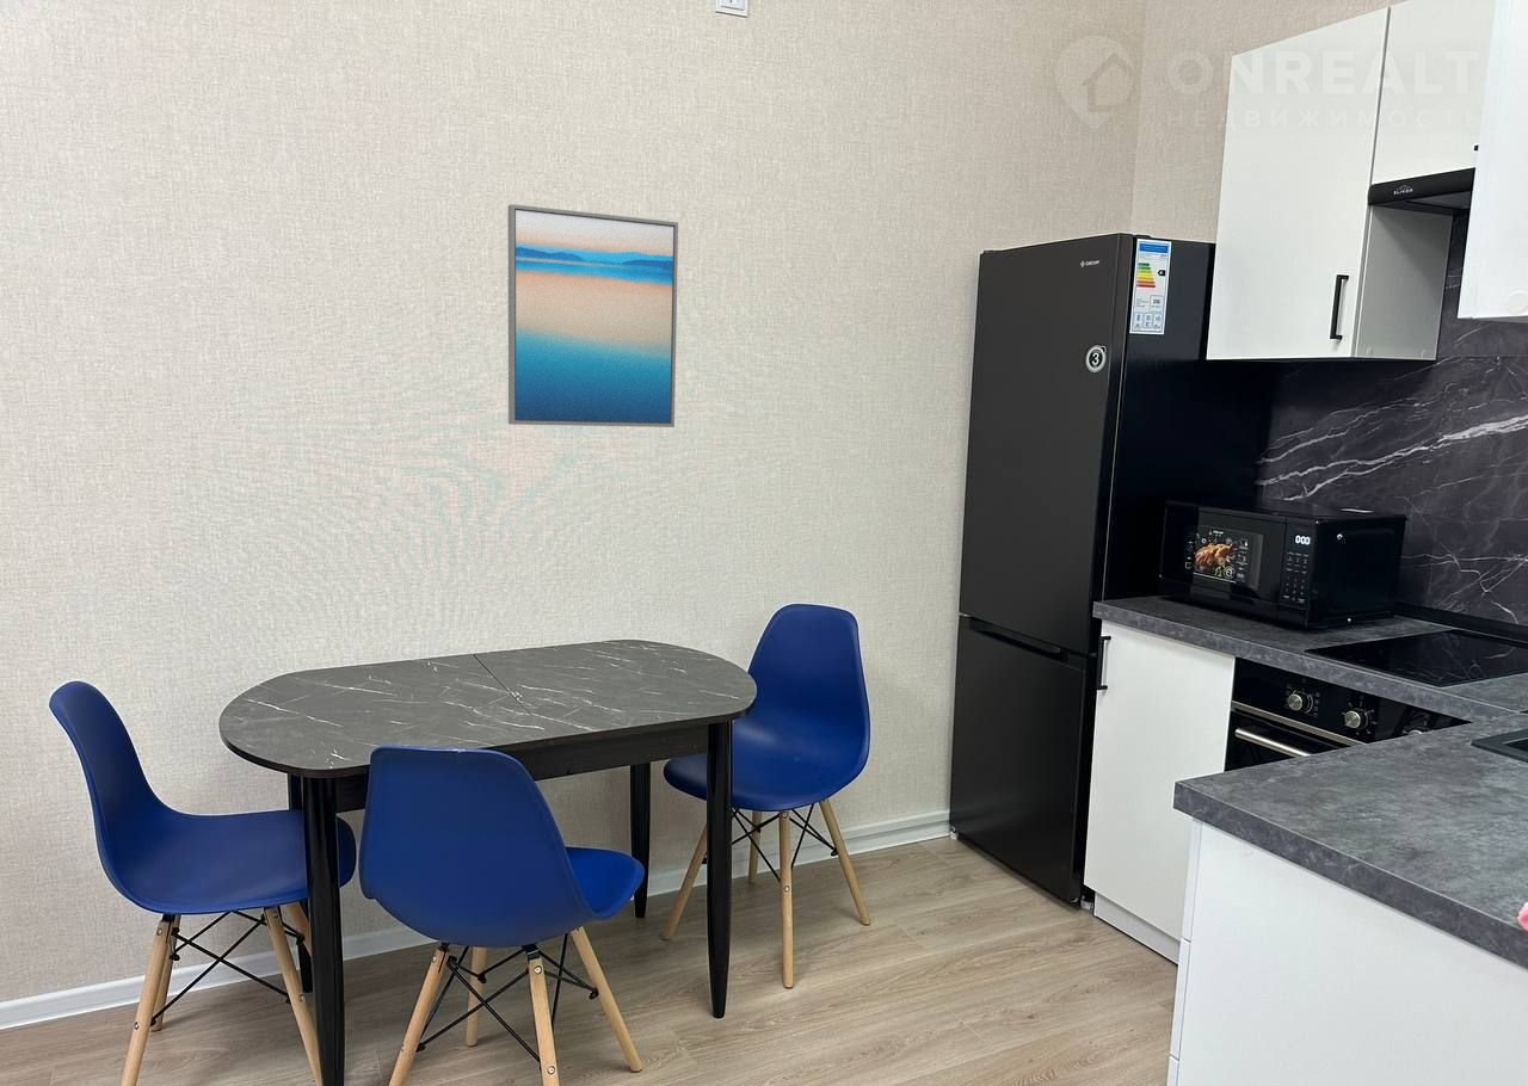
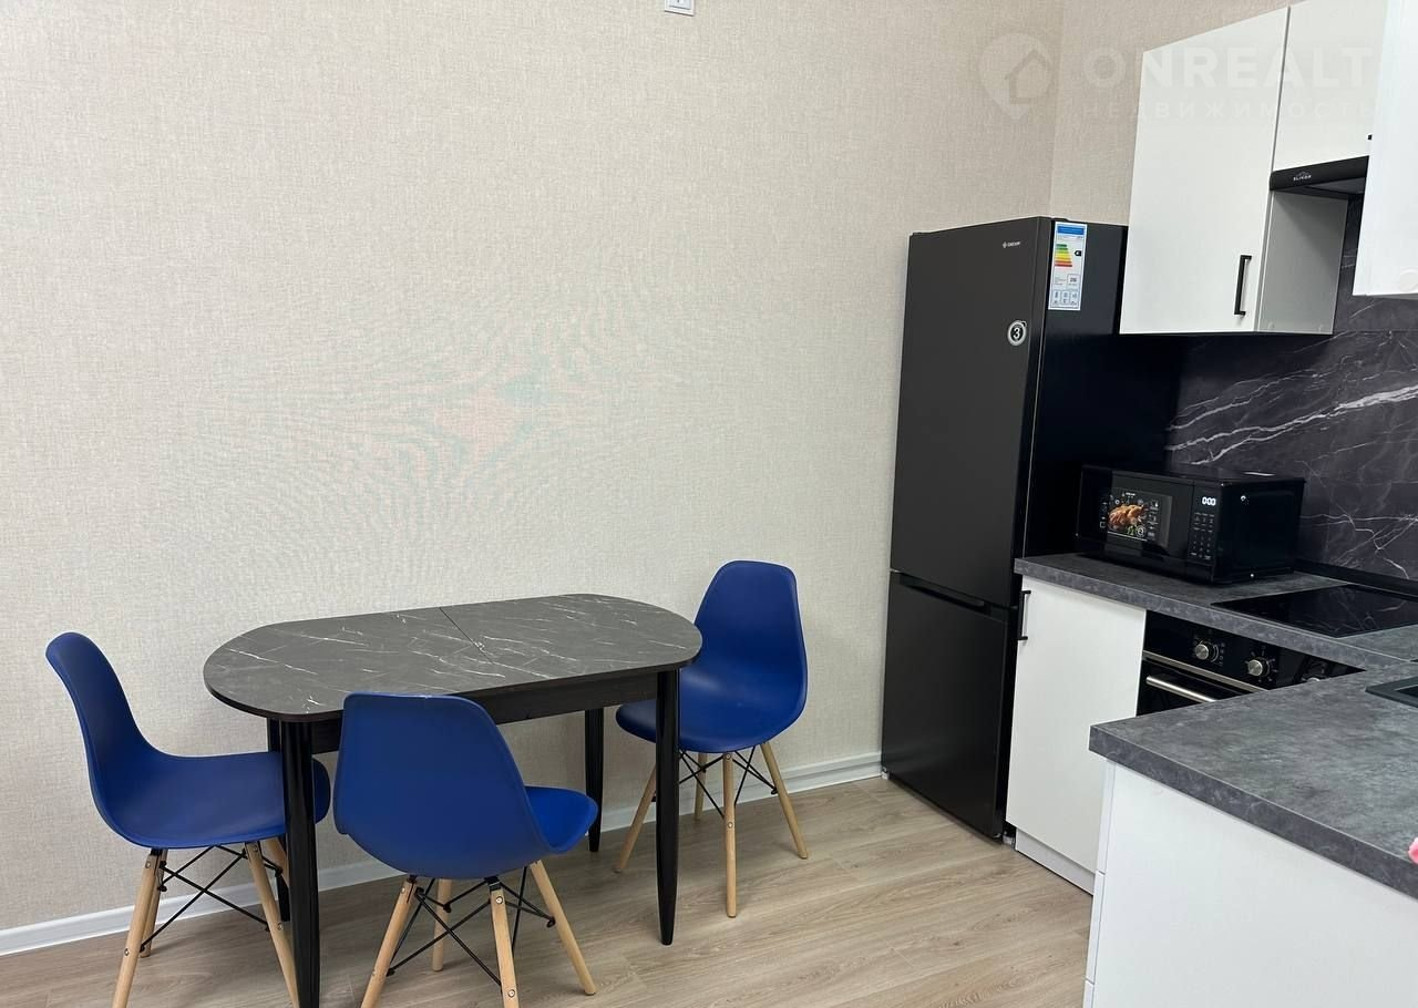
- wall art [507,203,679,428]
